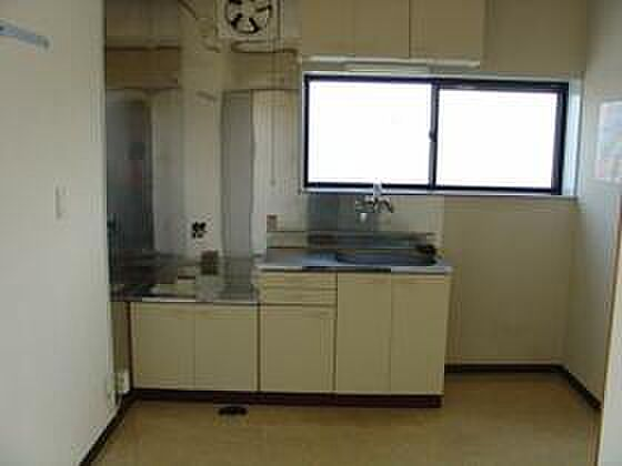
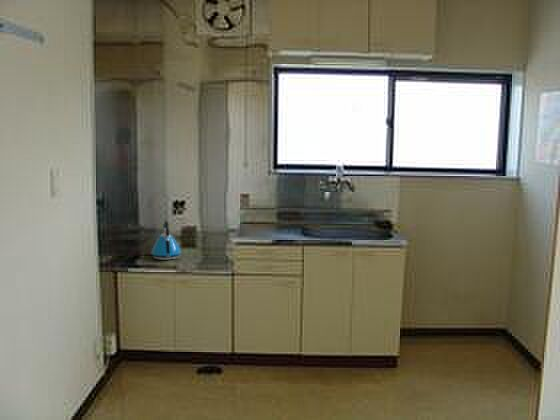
+ kettle [151,220,182,260]
